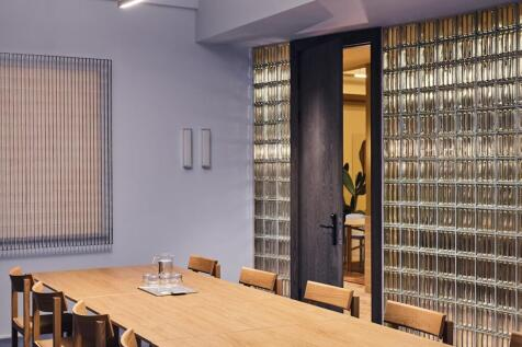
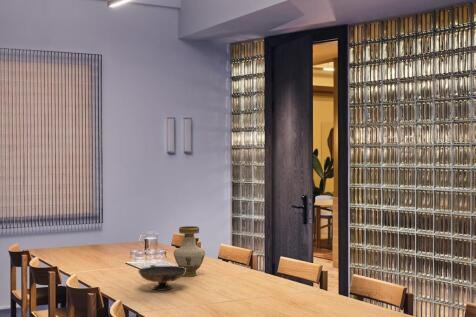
+ vase [172,225,206,277]
+ decorative bowl [137,264,186,292]
